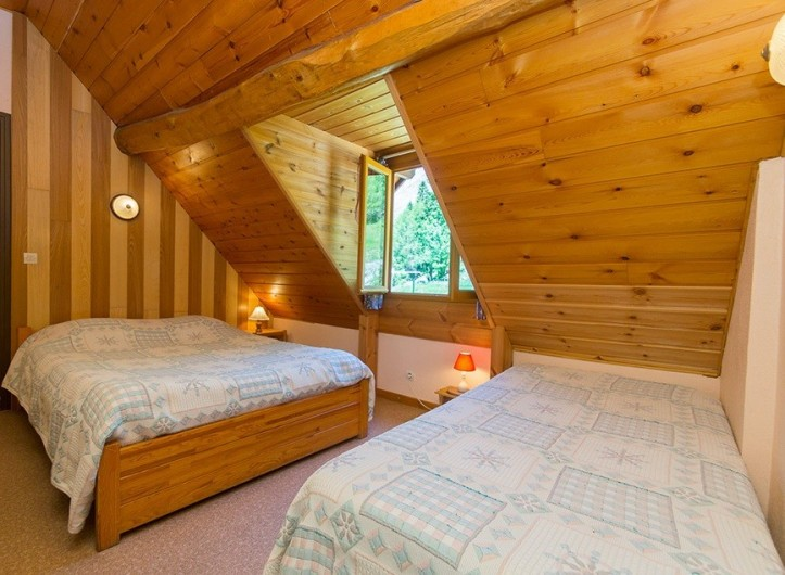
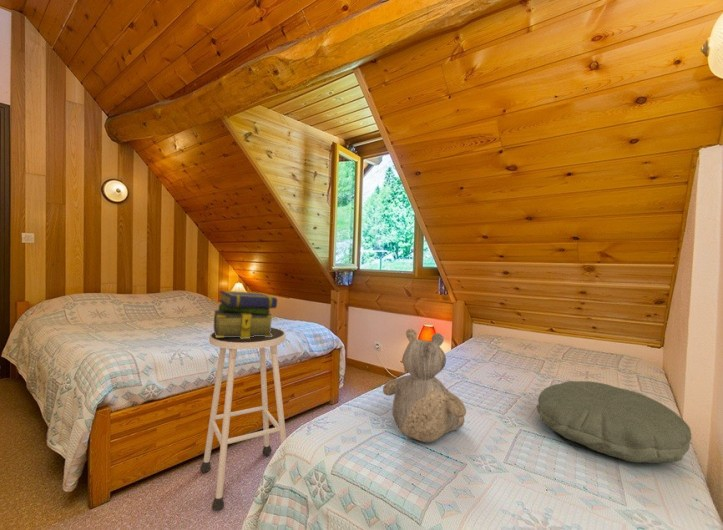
+ pillow [536,380,692,464]
+ stool [199,326,287,512]
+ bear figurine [382,328,467,444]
+ stack of books [213,290,278,339]
